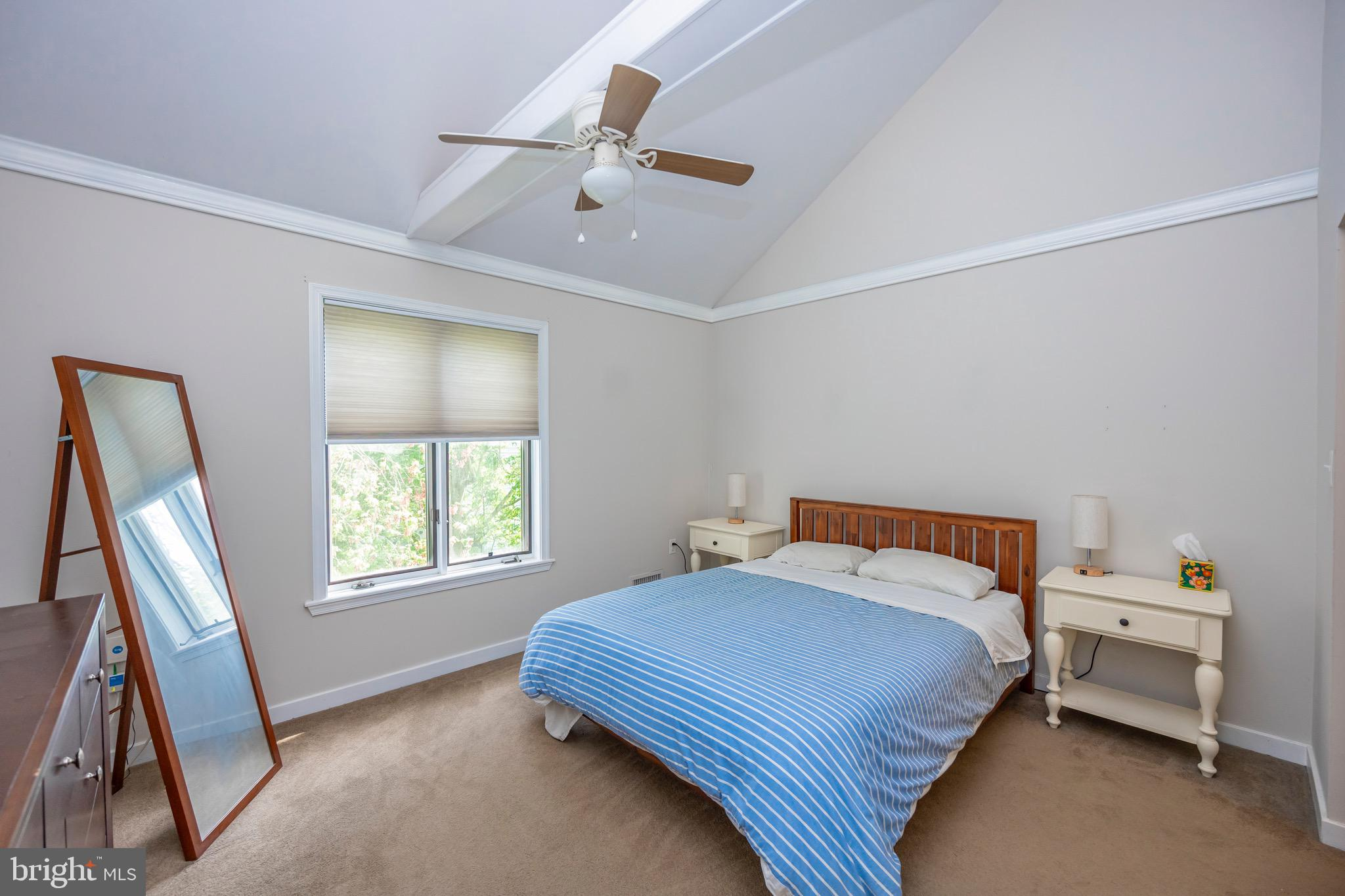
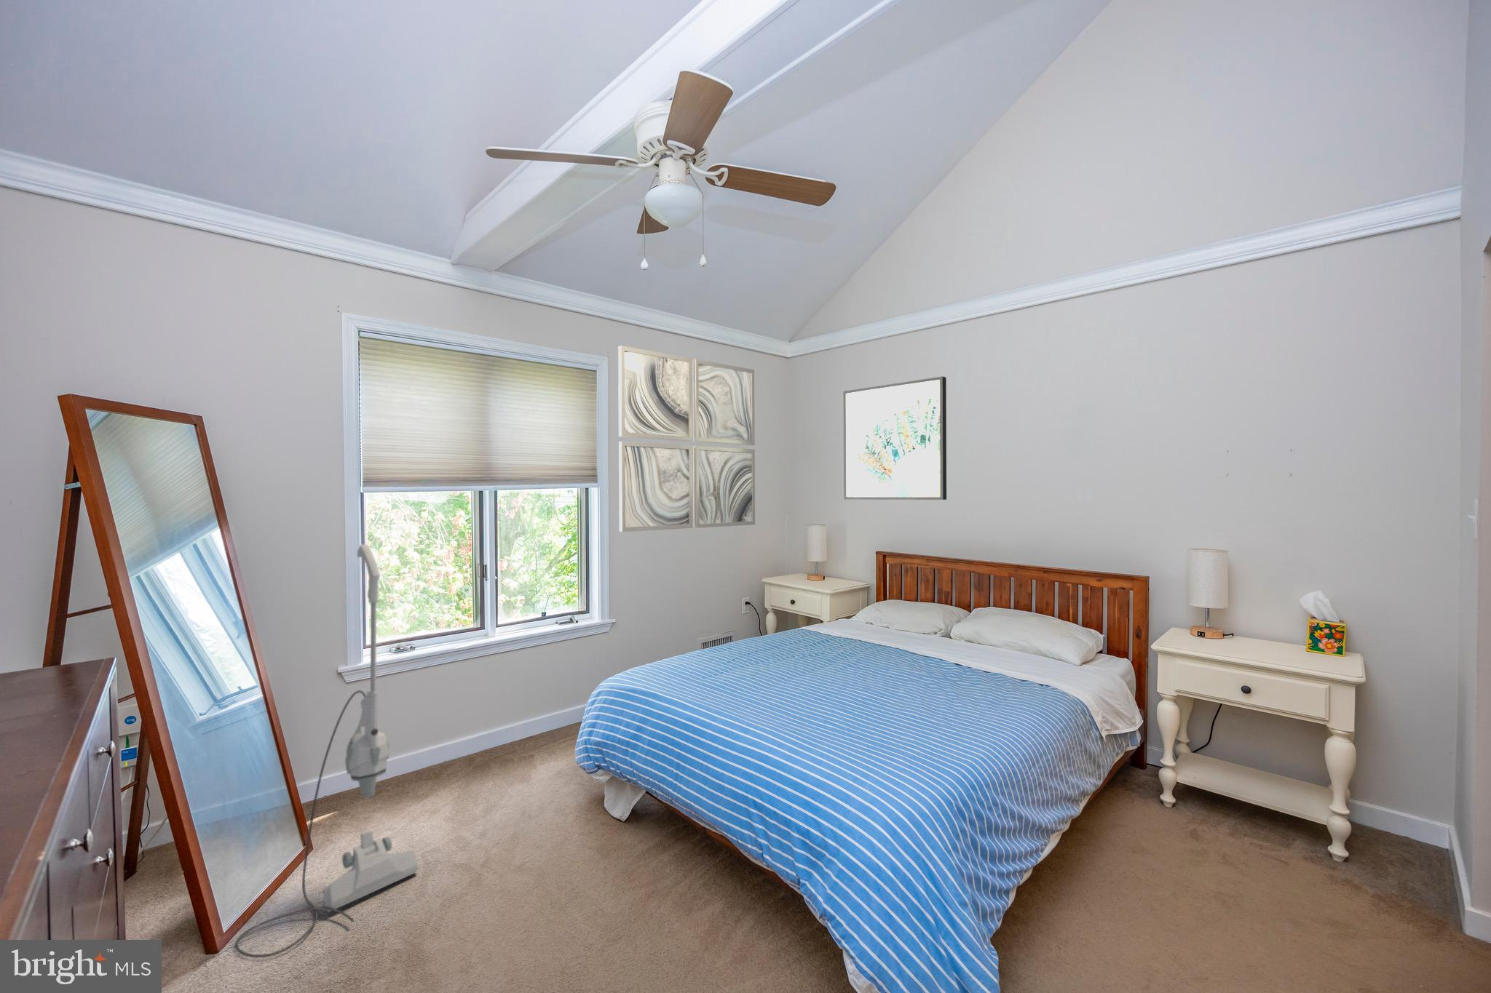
+ wall art [844,376,947,501]
+ wall art [617,345,756,532]
+ vacuum cleaner [234,543,419,958]
